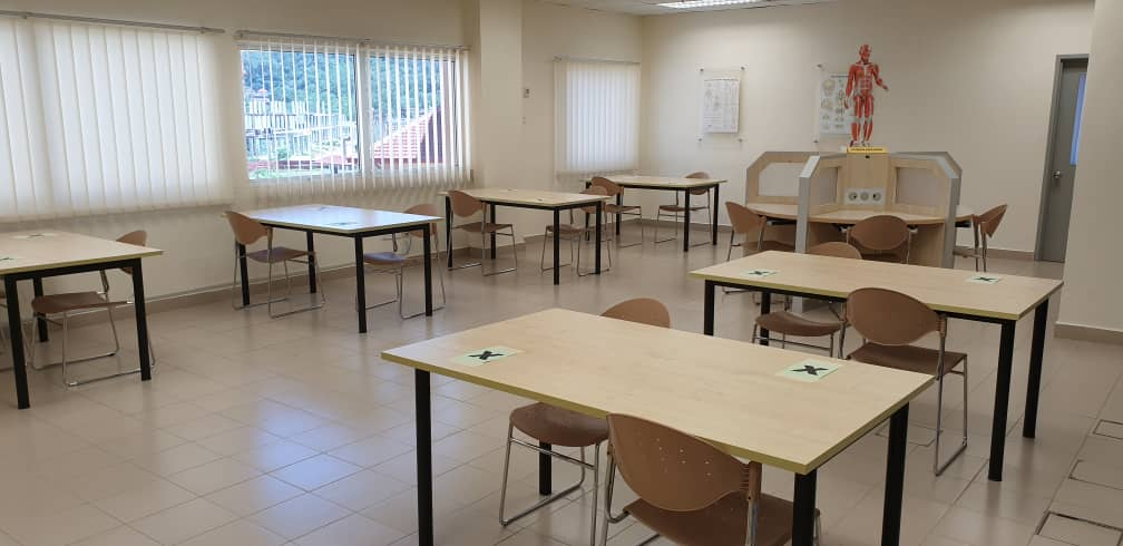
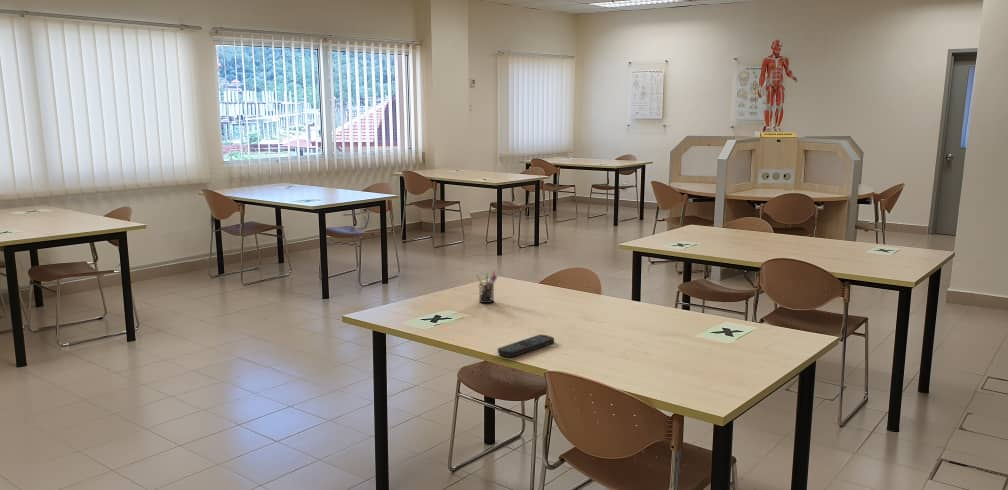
+ pen holder [475,270,498,304]
+ remote control [497,334,555,358]
